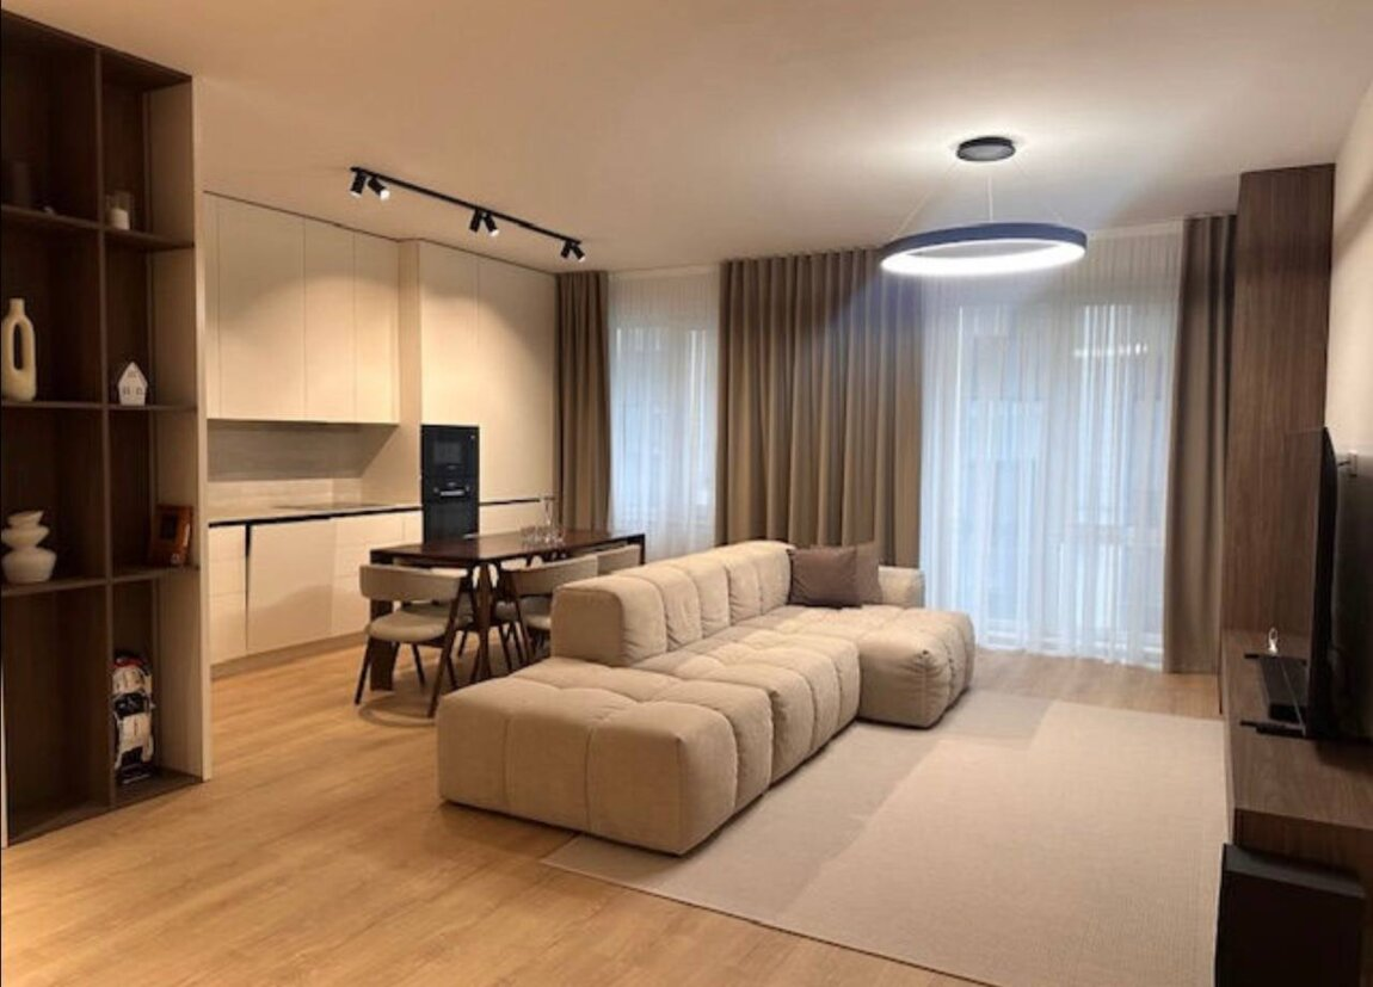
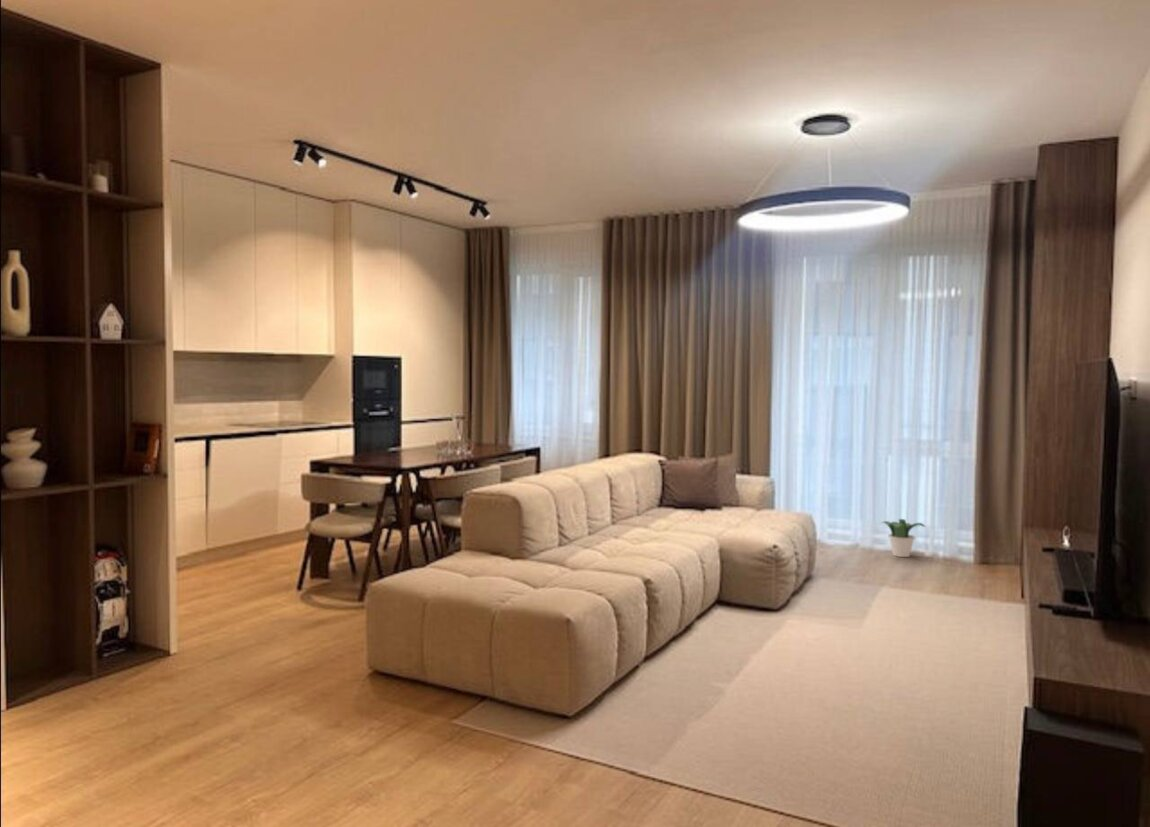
+ potted plant [880,518,927,558]
